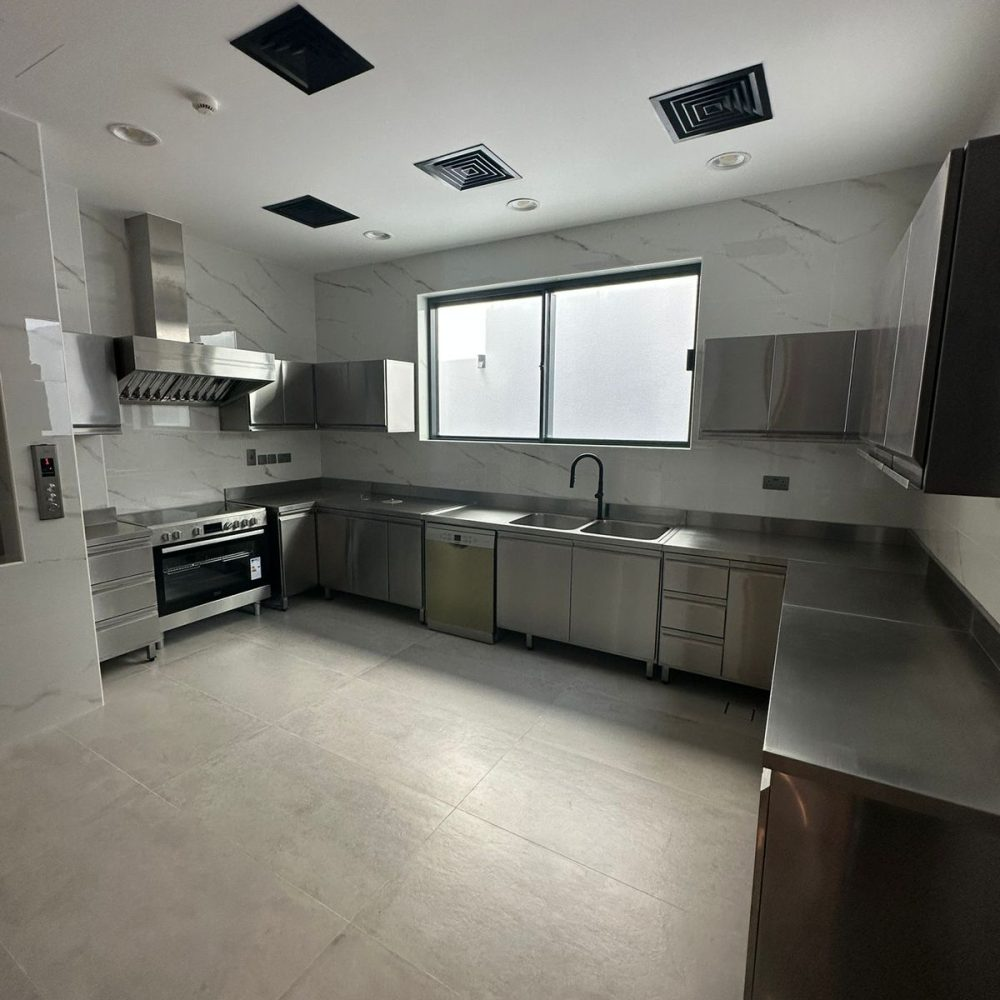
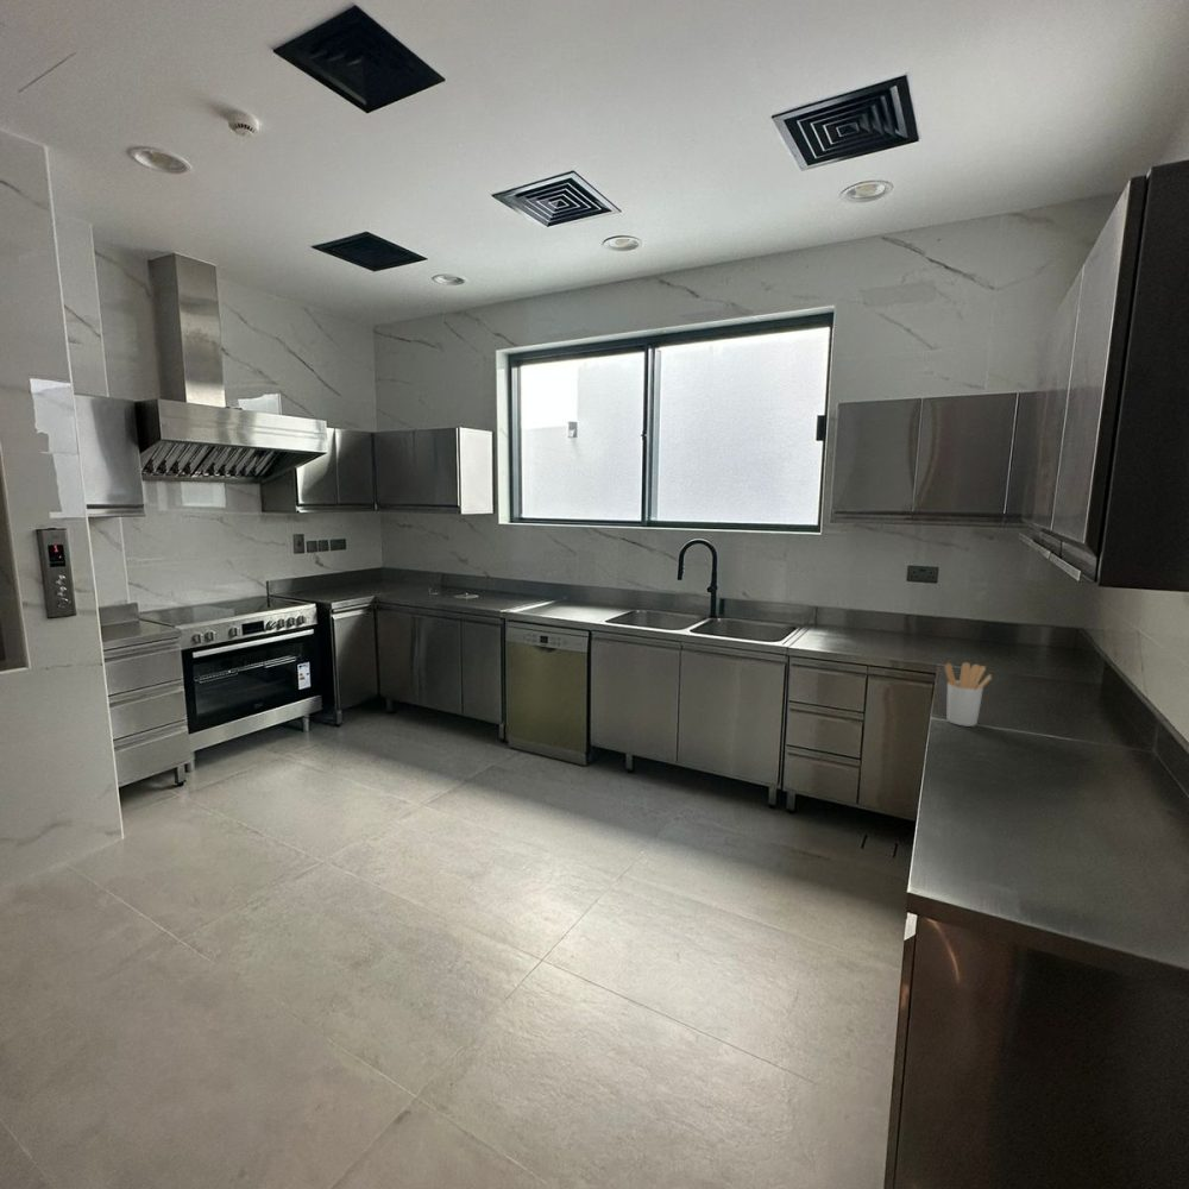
+ utensil holder [943,661,993,728]
